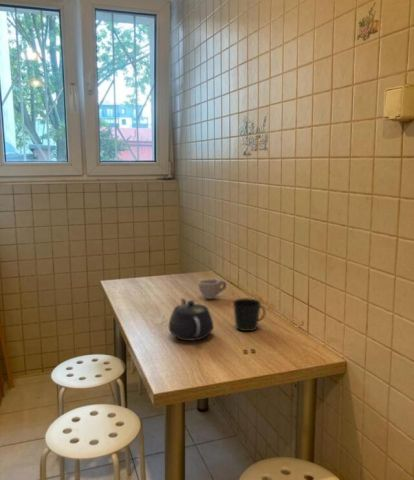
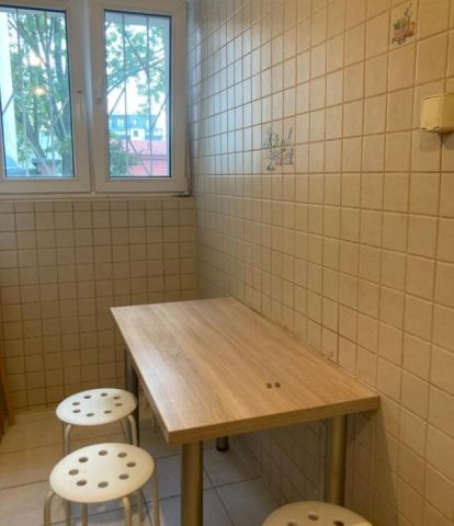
- cup [232,297,266,332]
- cup [197,278,227,300]
- teapot [168,297,215,342]
